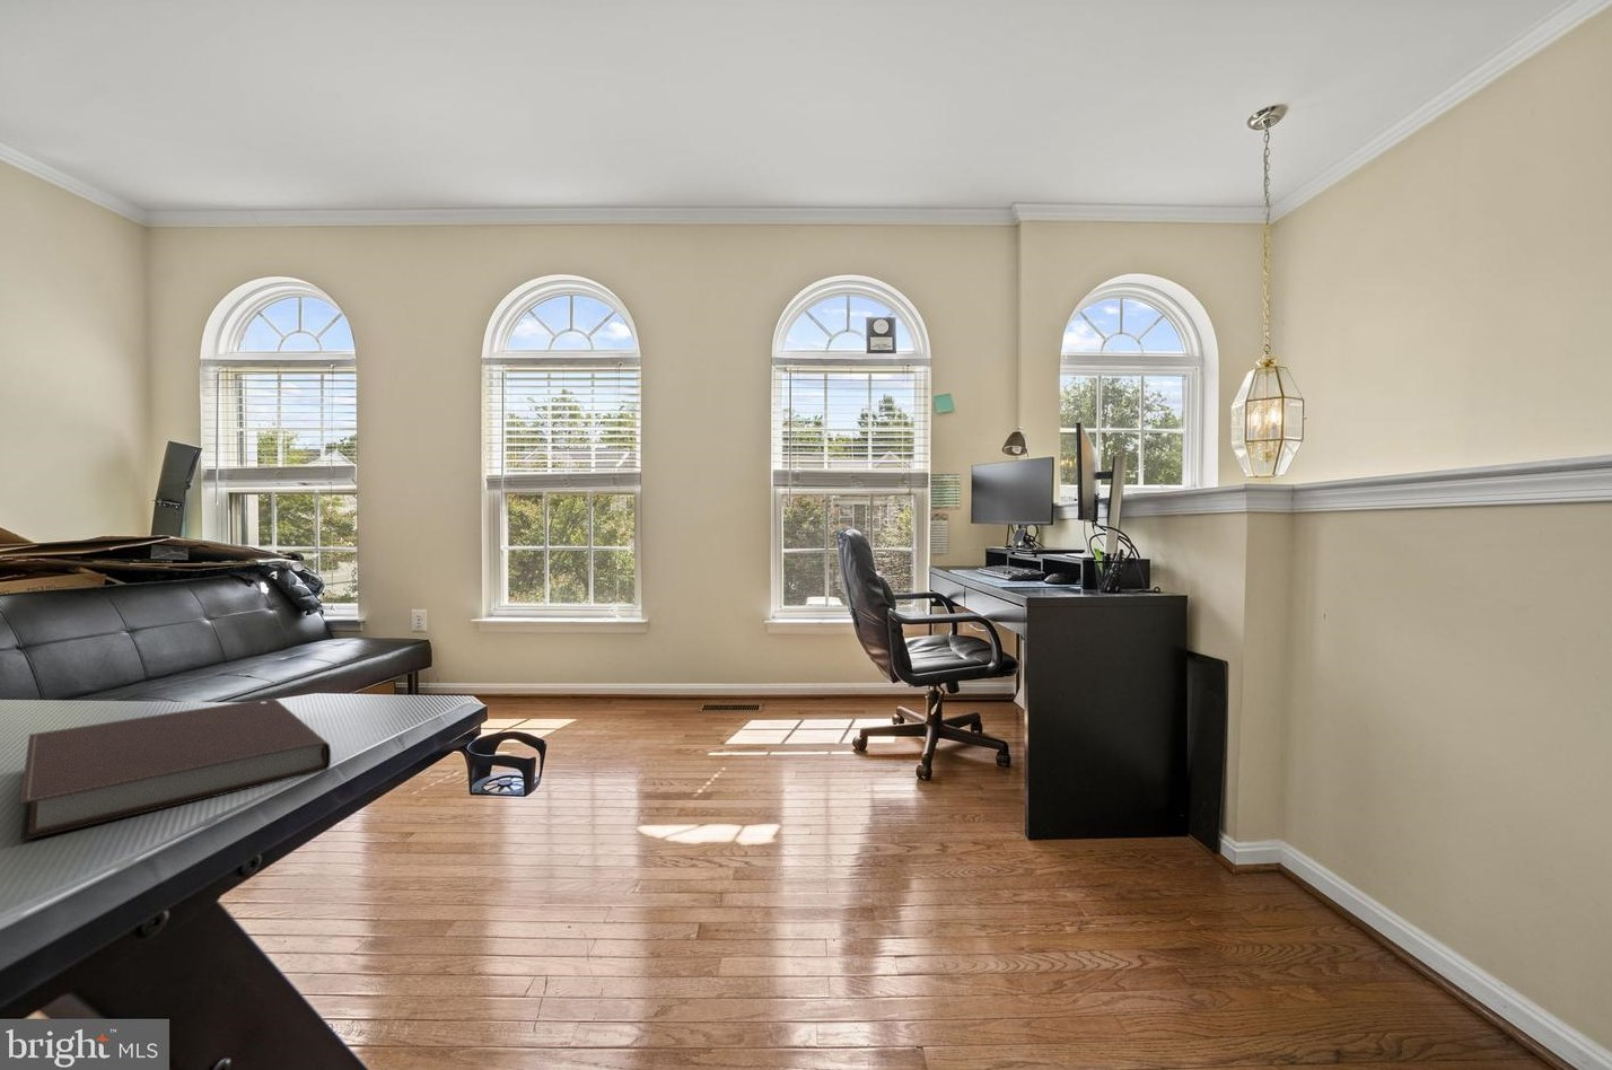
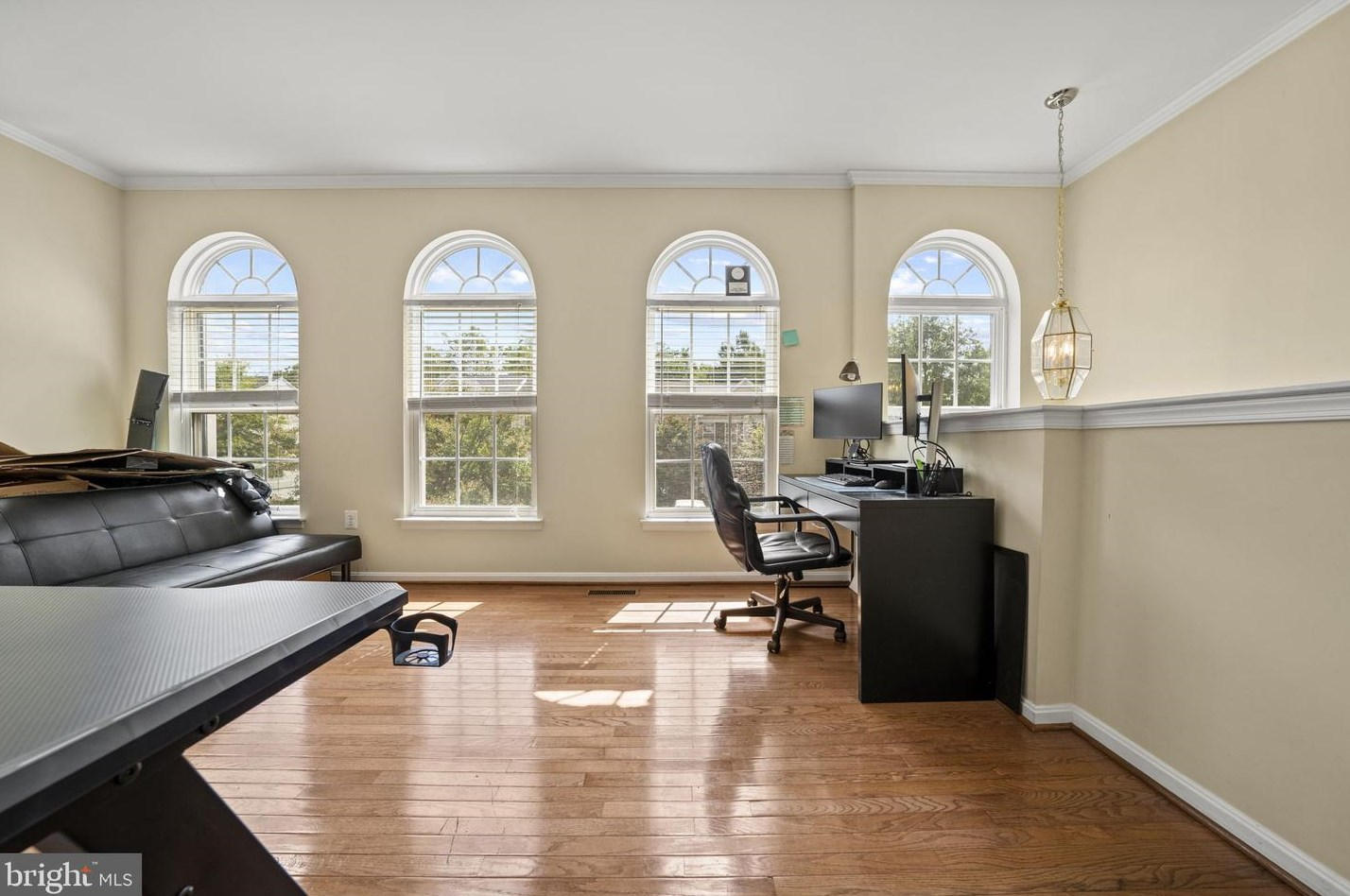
- notebook [19,697,332,842]
